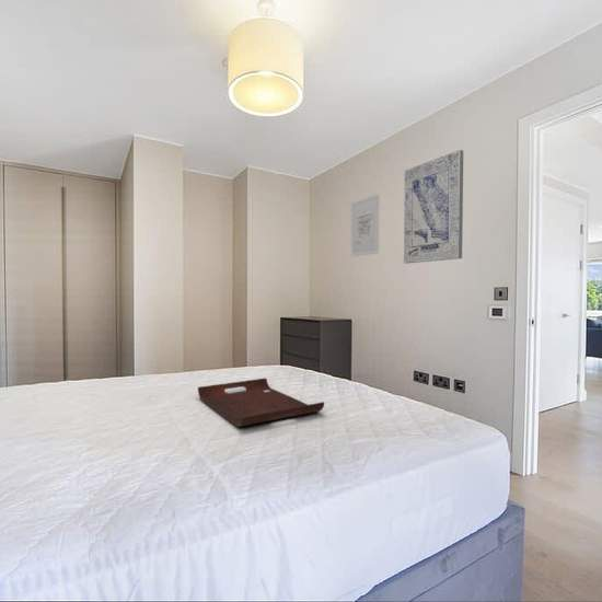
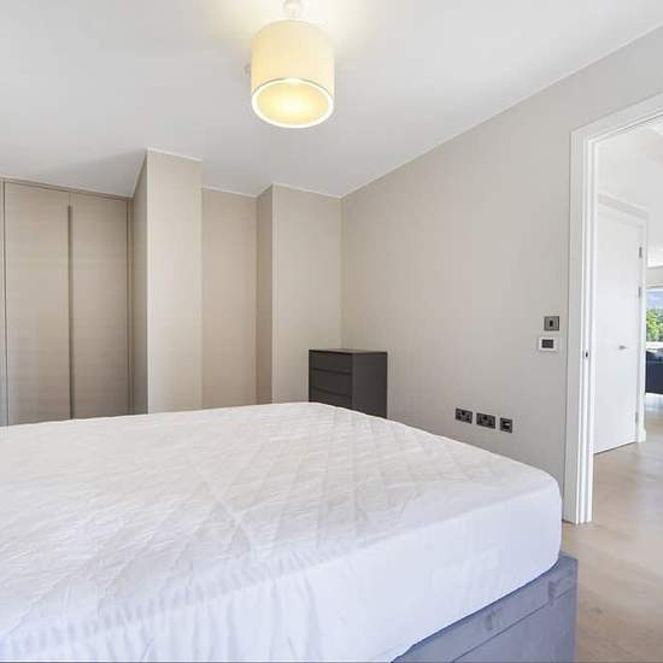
- wall art [403,149,464,264]
- wall art [350,193,380,258]
- serving tray [197,377,325,428]
